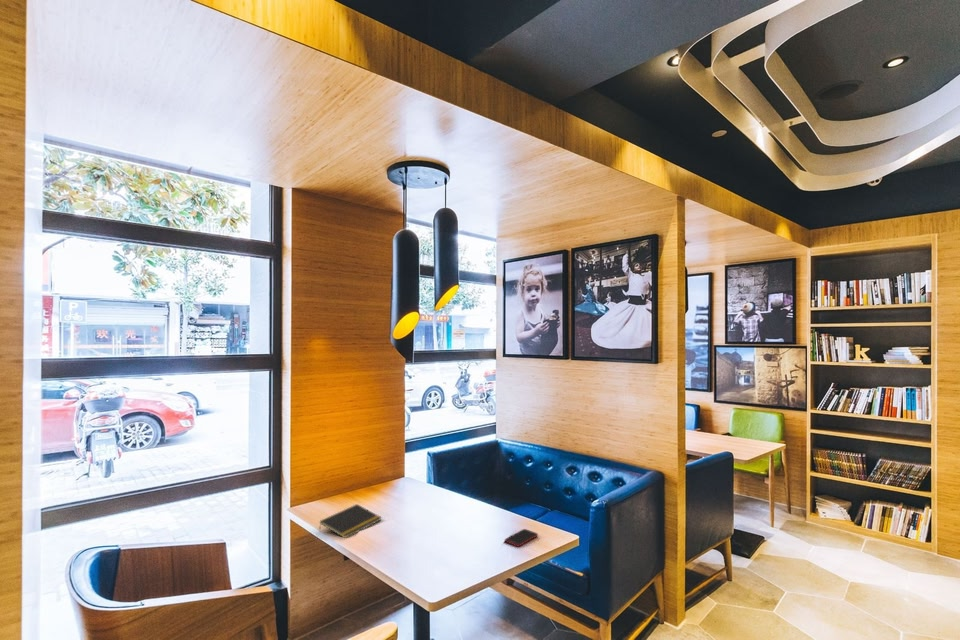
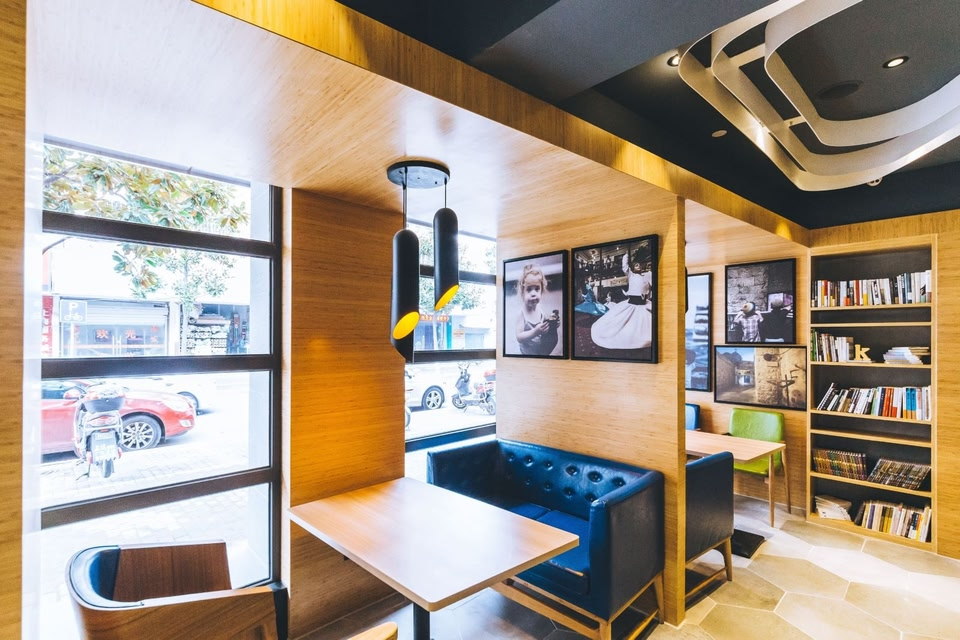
- cell phone [504,528,539,548]
- notepad [318,503,383,539]
